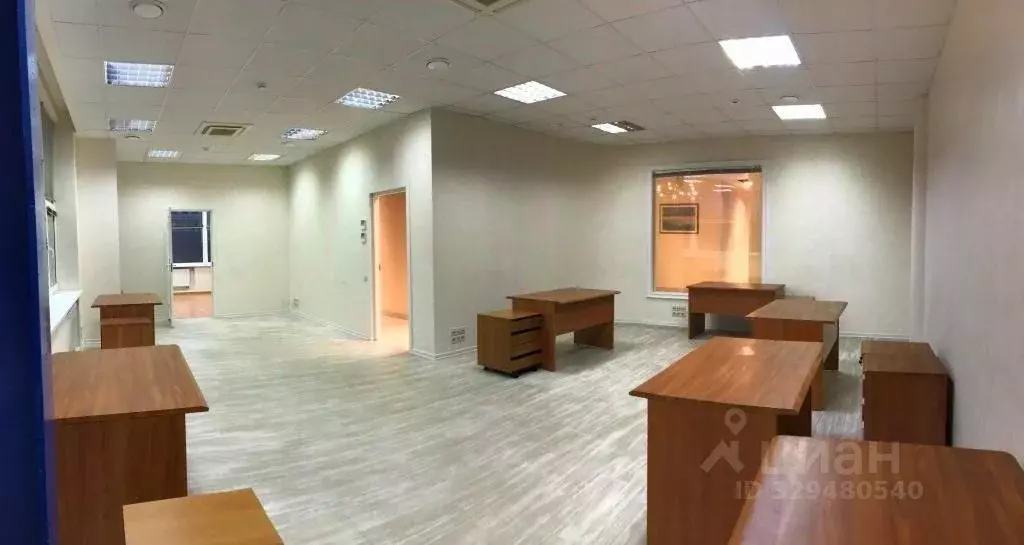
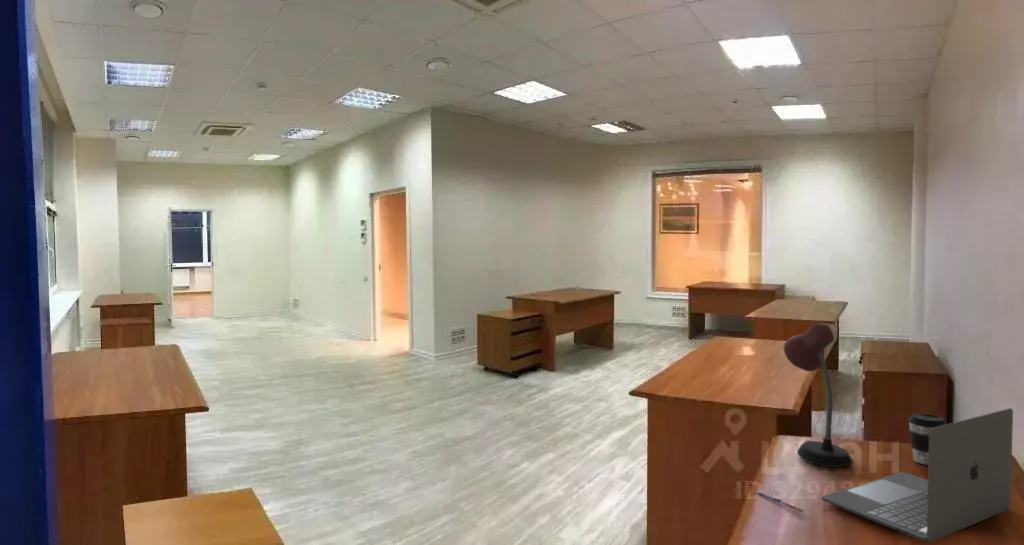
+ pen [755,490,804,513]
+ coffee cup [907,412,948,466]
+ desk lamp [783,322,853,468]
+ laptop [821,407,1014,543]
